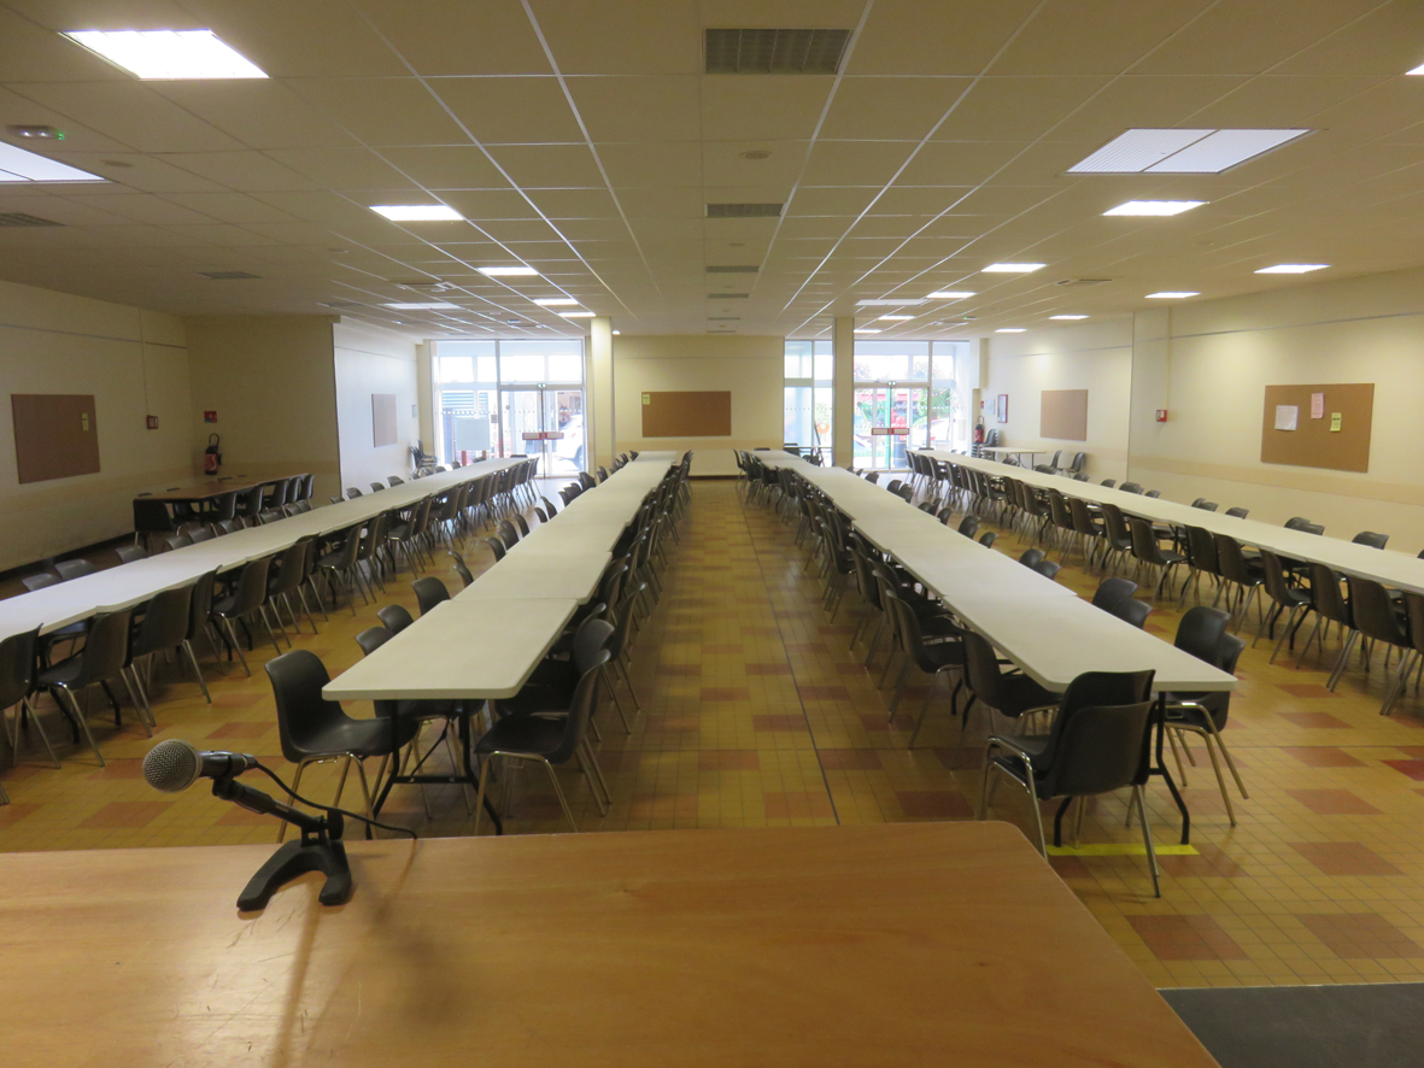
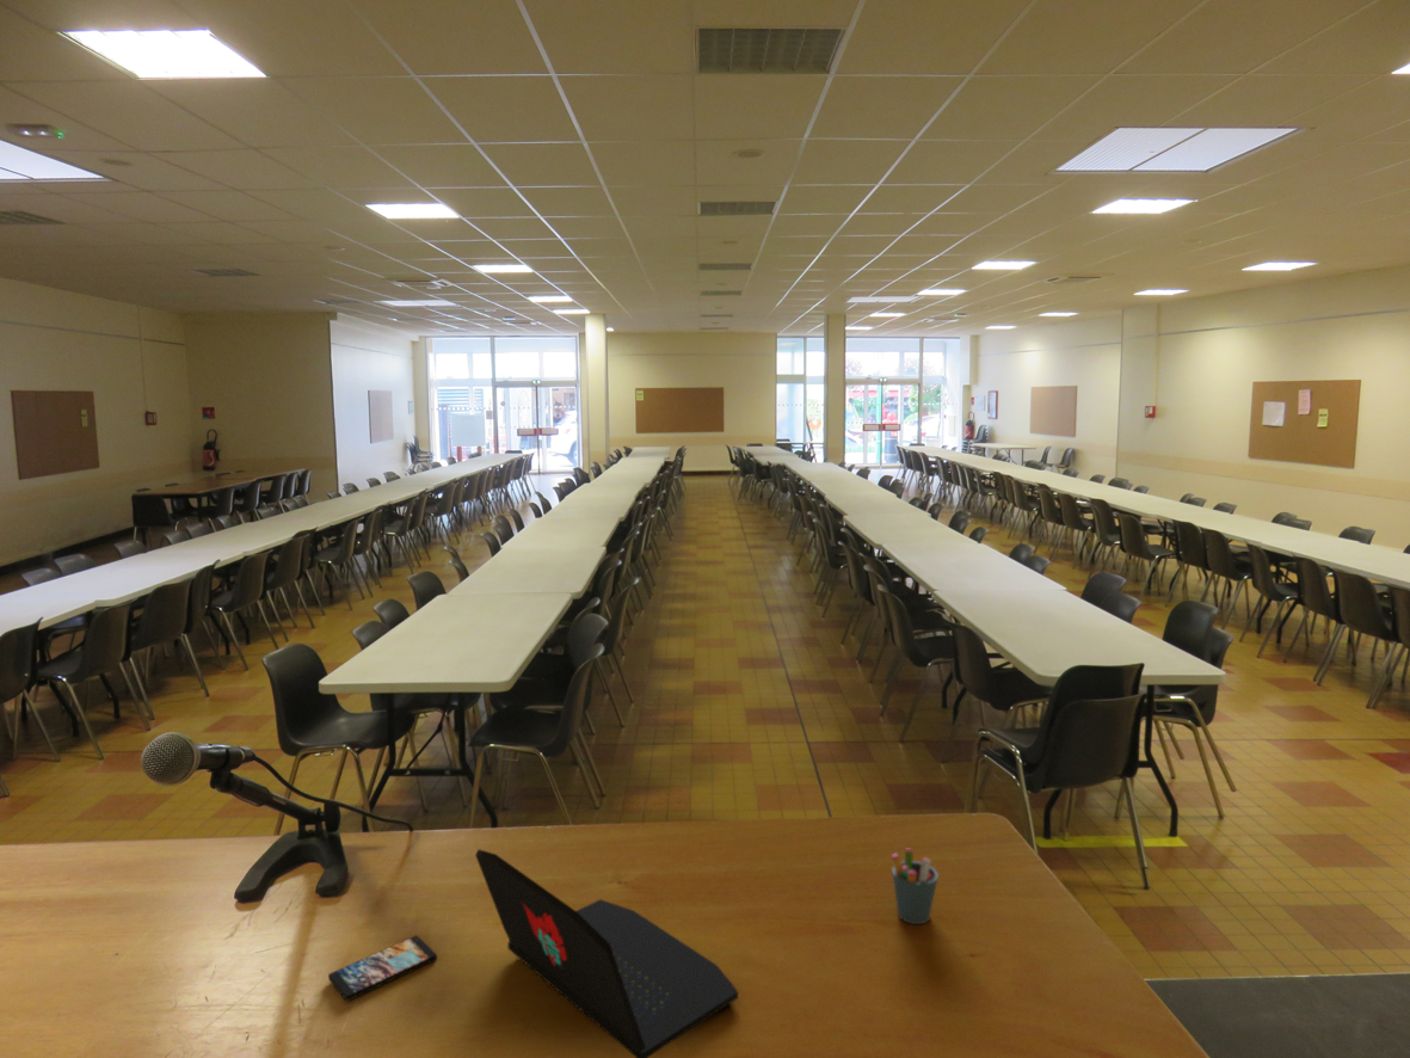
+ smartphone [327,934,438,1003]
+ pen holder [891,848,940,925]
+ laptop [474,848,739,1058]
